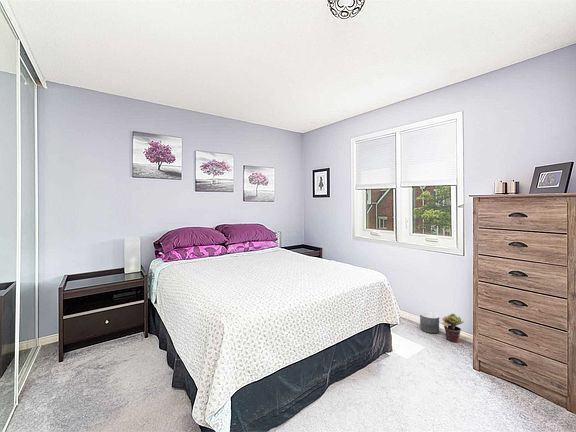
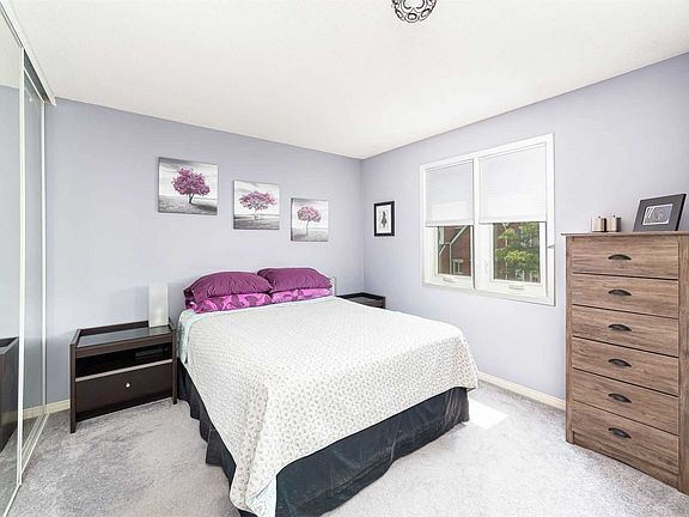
- potted plant [441,312,464,343]
- planter [419,311,440,334]
